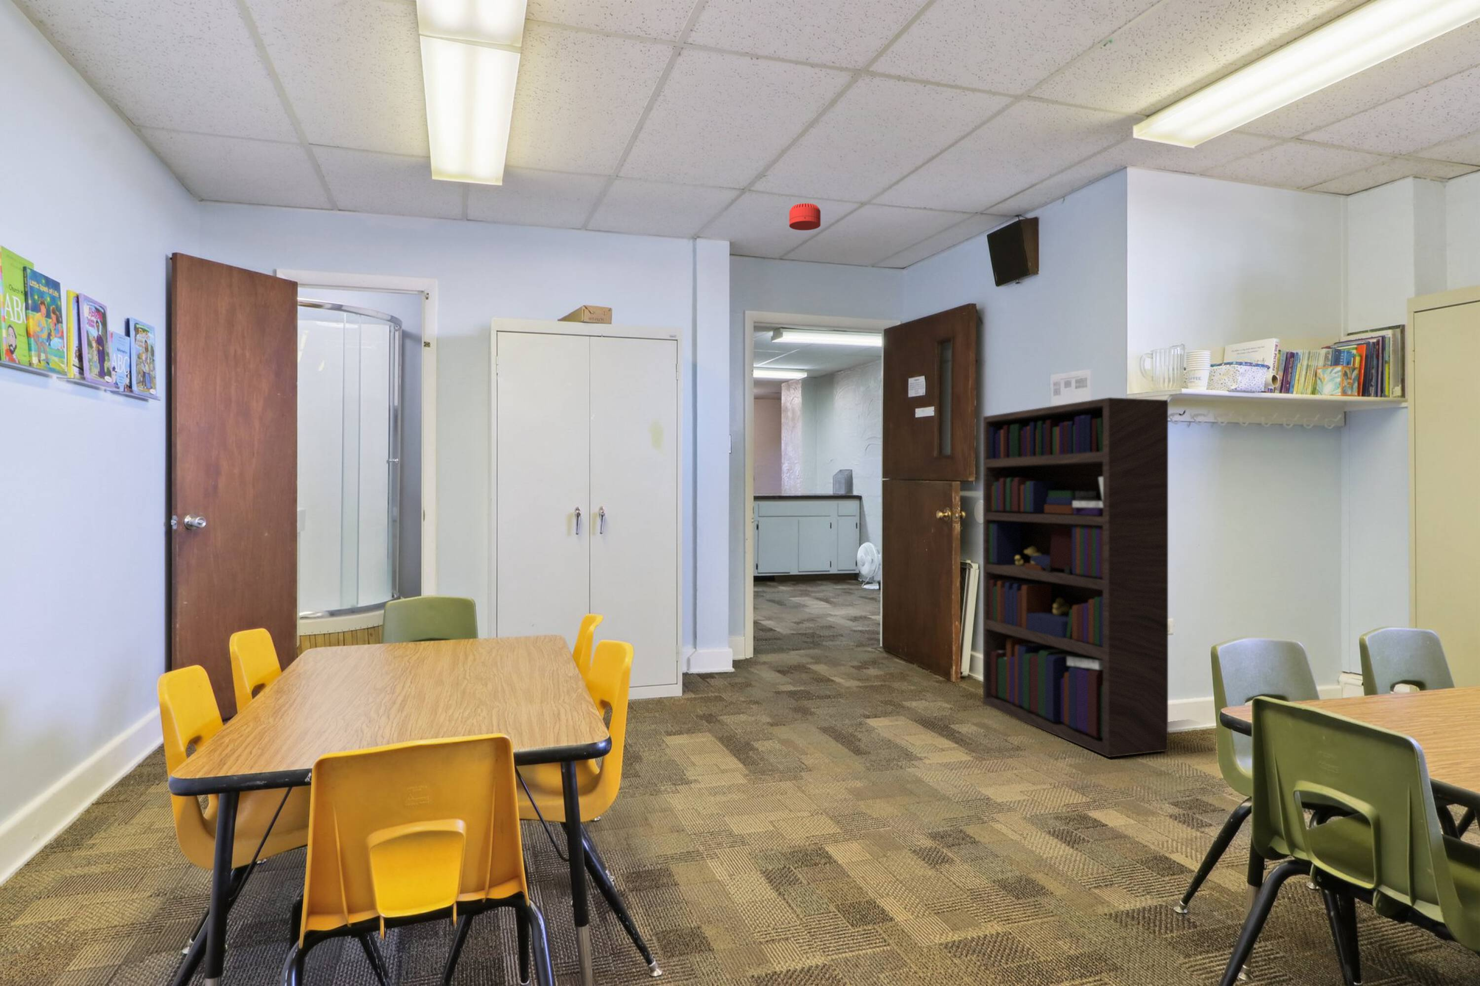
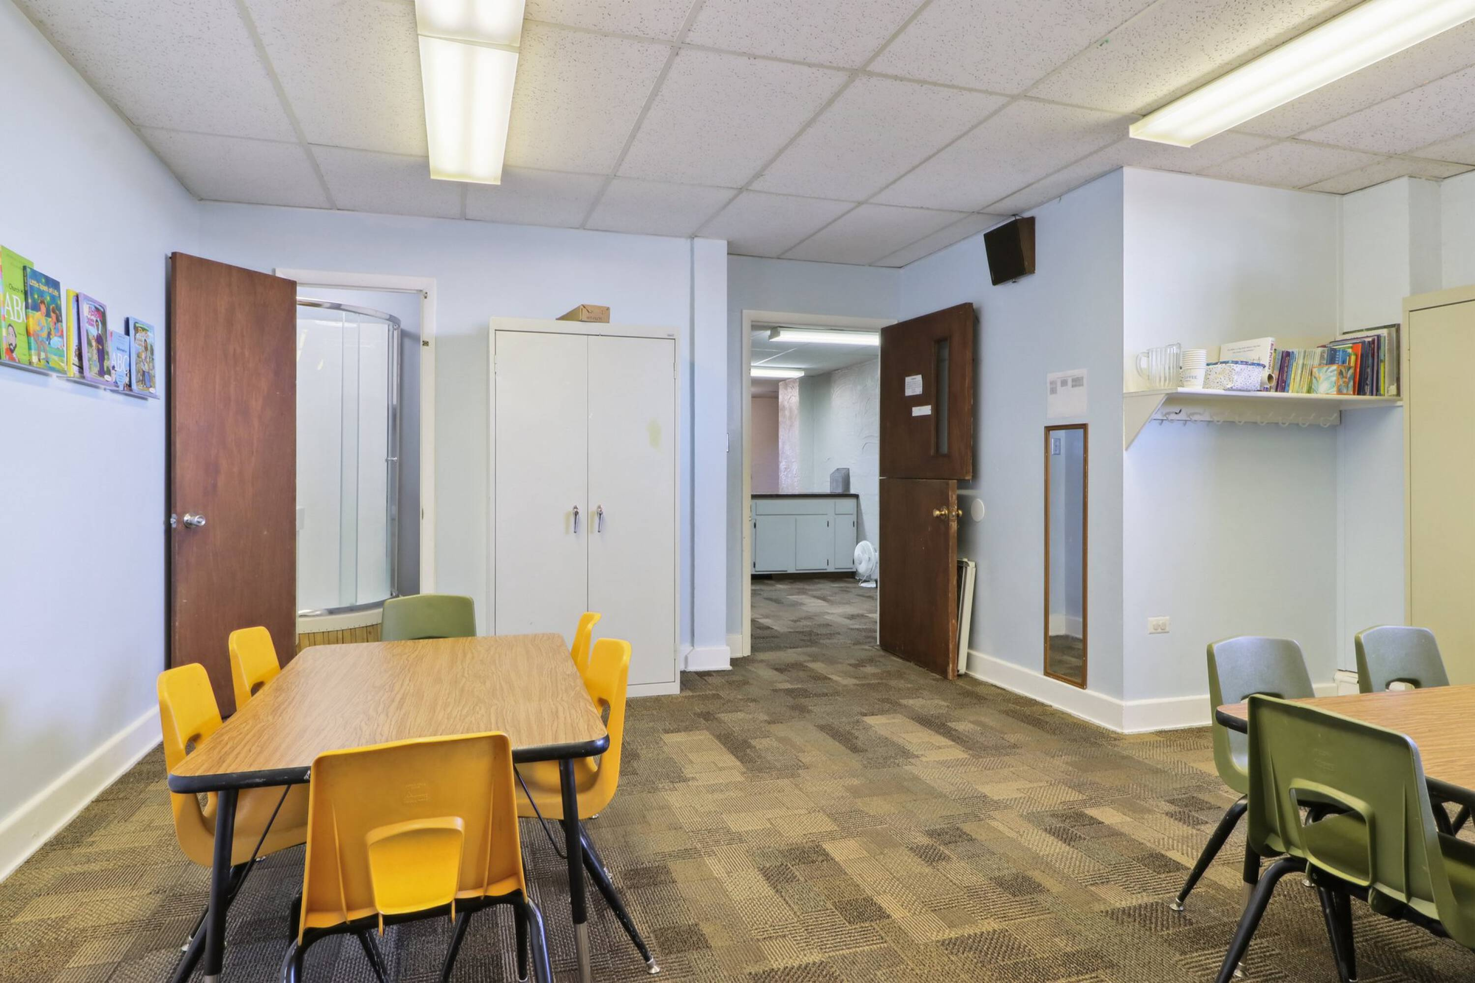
- smoke detector [788,202,820,231]
- bookcase [982,397,1168,758]
